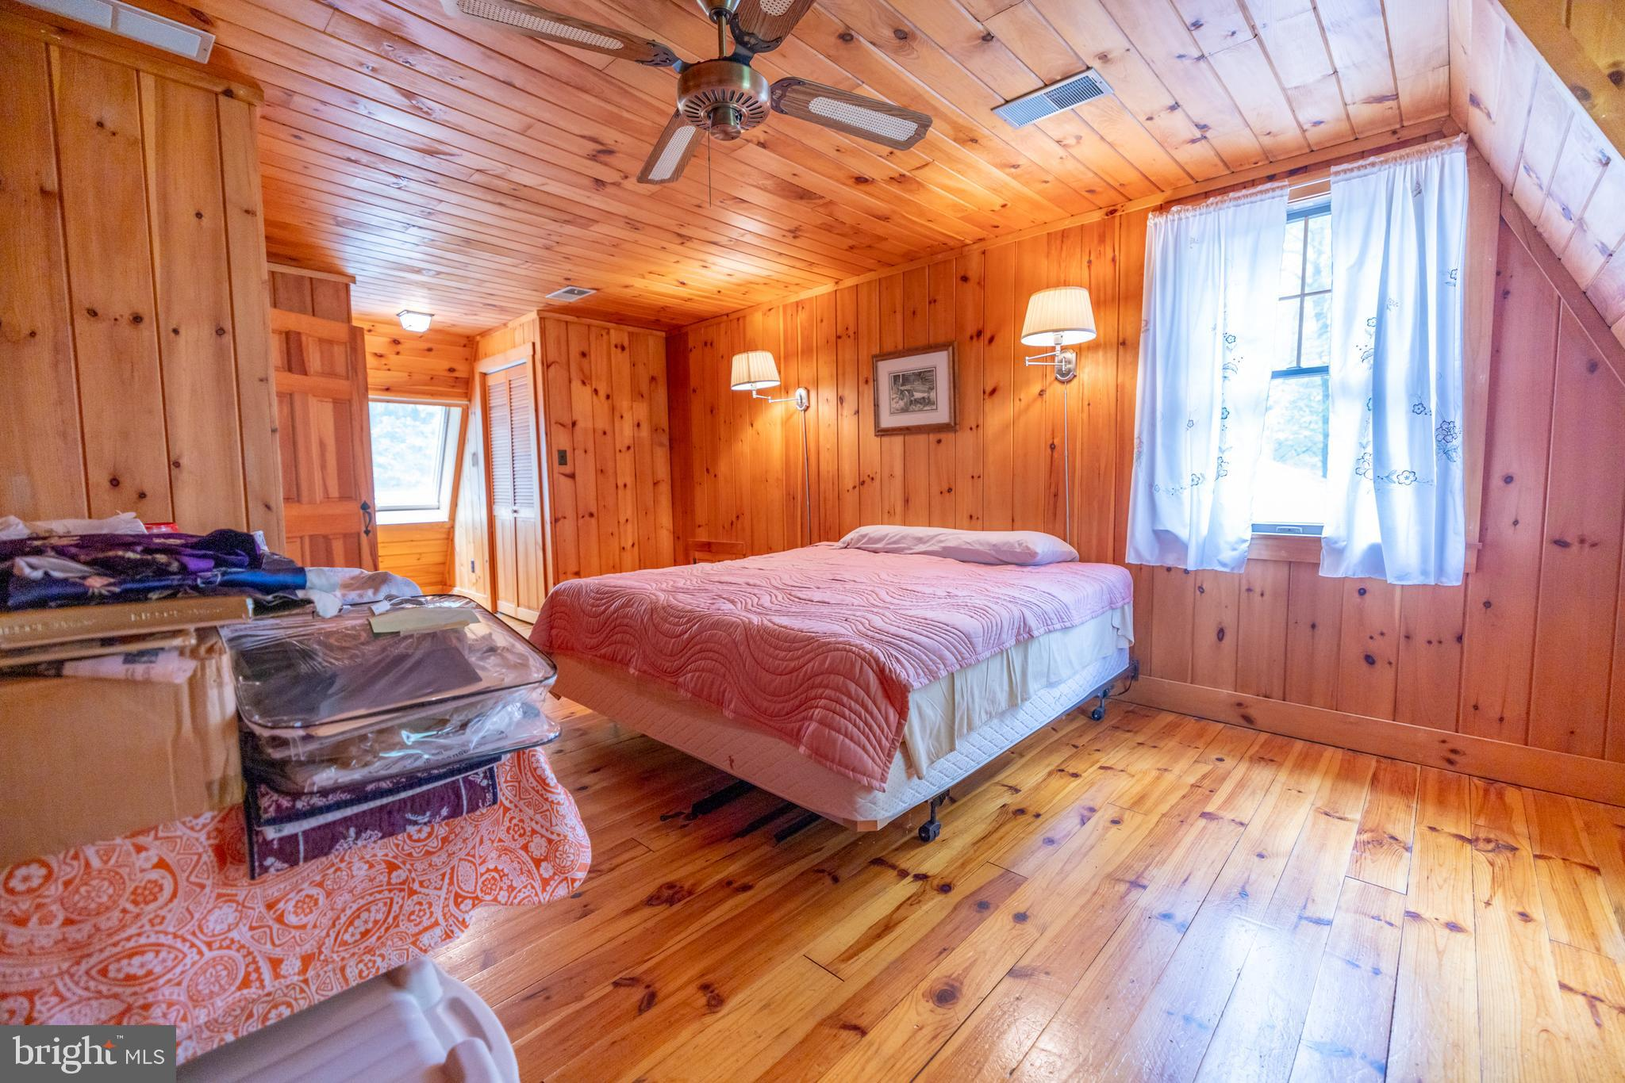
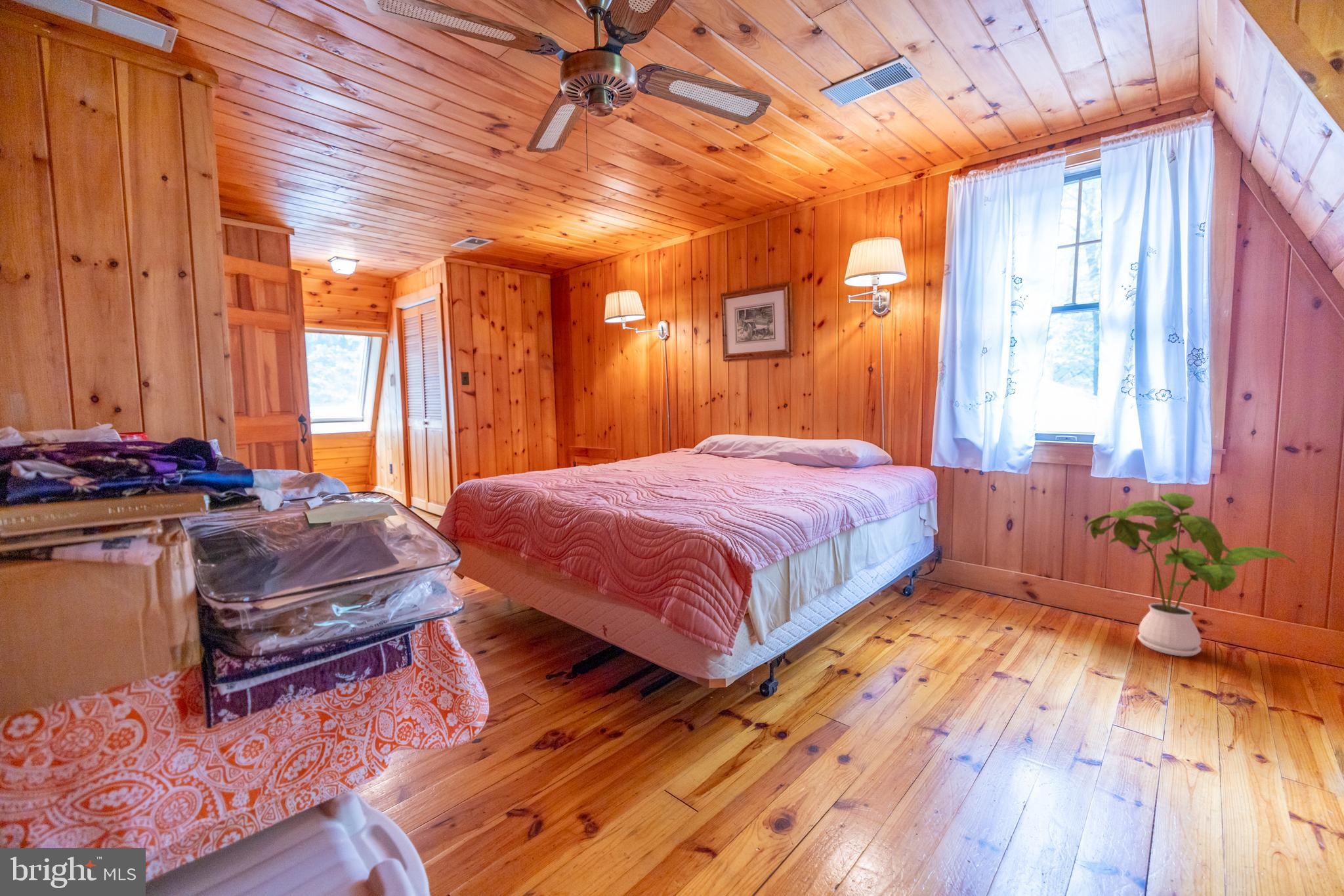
+ house plant [1083,492,1298,657]
